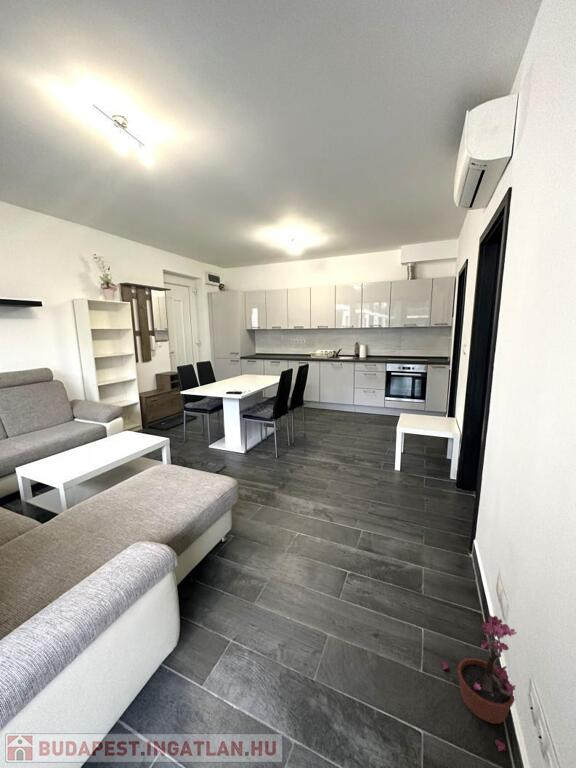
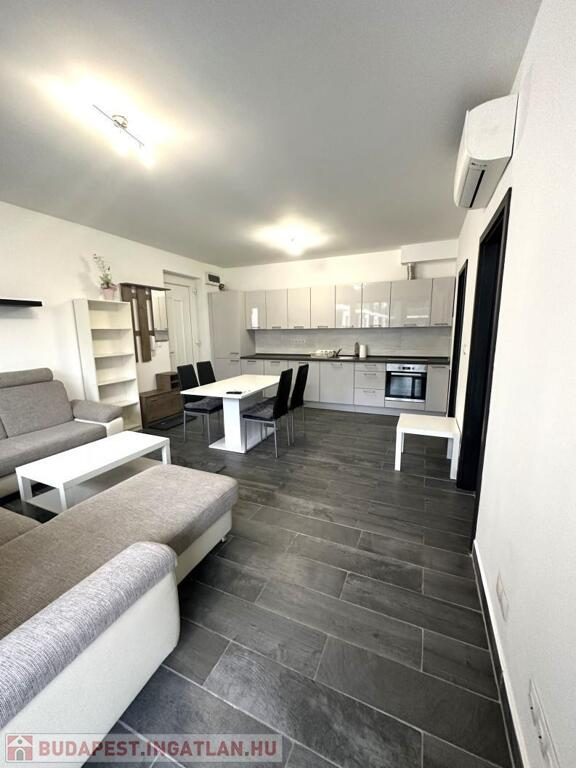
- potted plant [440,614,518,752]
